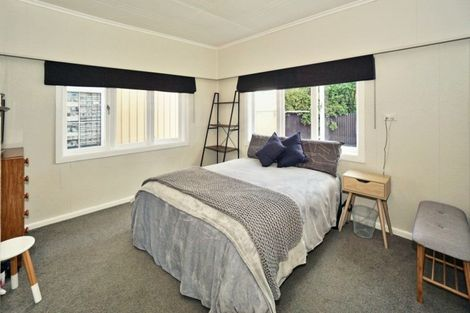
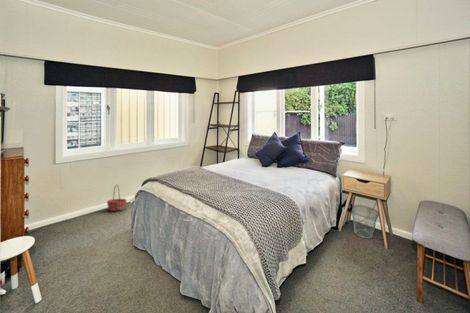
+ basket [106,184,128,212]
